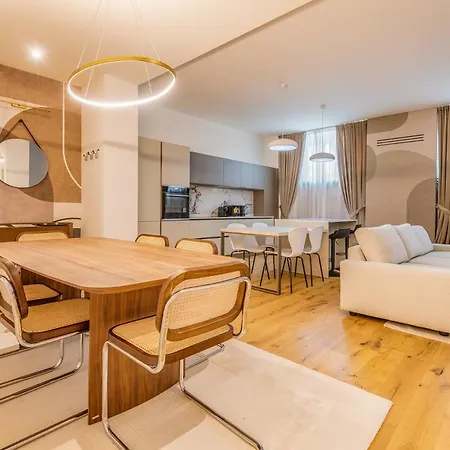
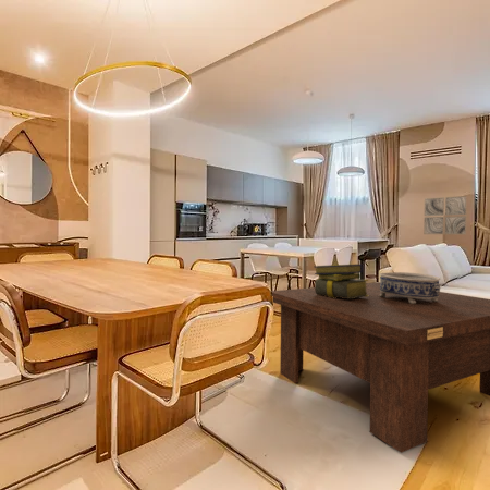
+ coffee table [270,281,490,454]
+ decorative bowl [378,271,441,304]
+ wall art [422,195,468,235]
+ stack of books [313,262,369,298]
